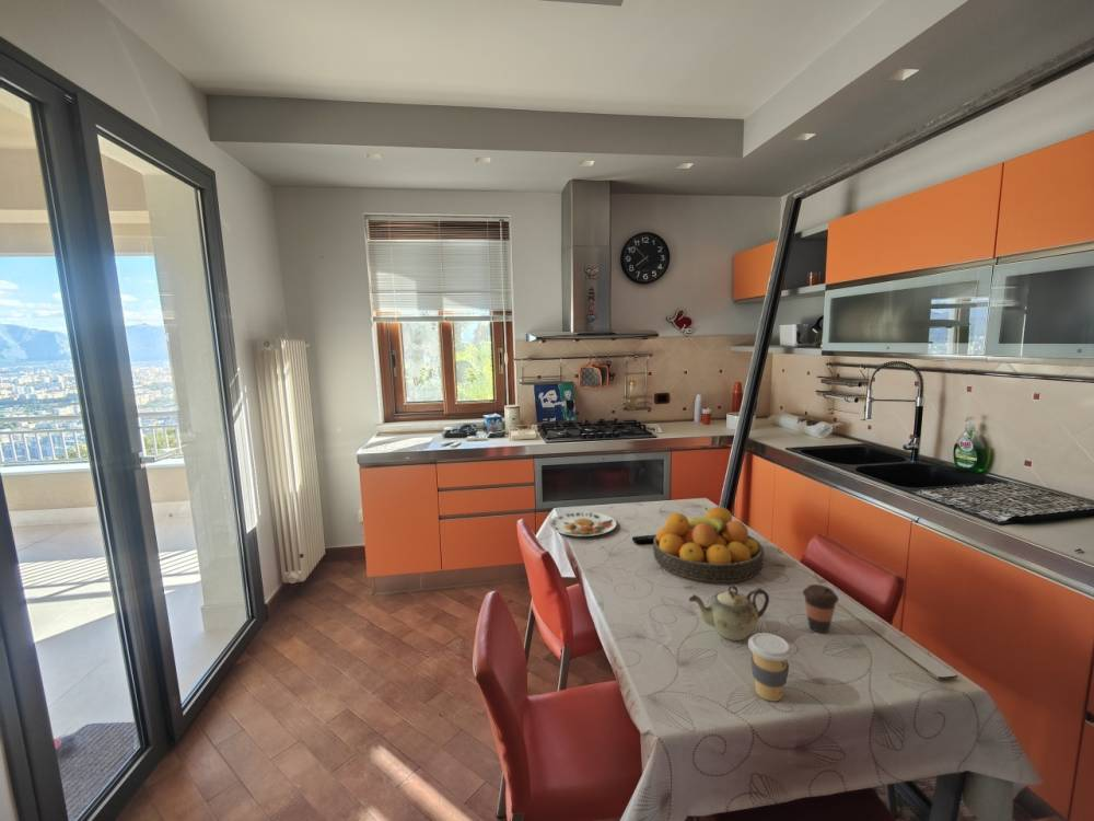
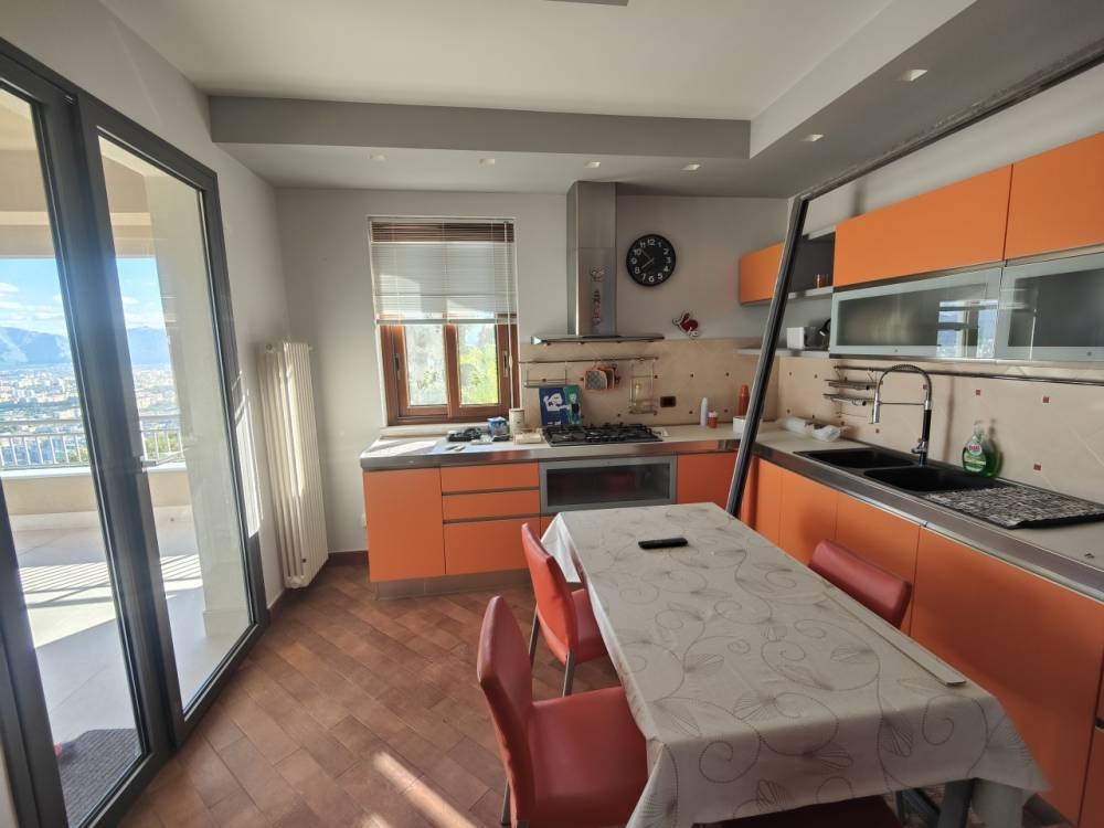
- coffee cup [802,583,839,634]
- plate [548,510,618,537]
- fruit bowl [652,506,765,583]
- teapot [688,583,770,641]
- coffee cup [747,632,793,702]
